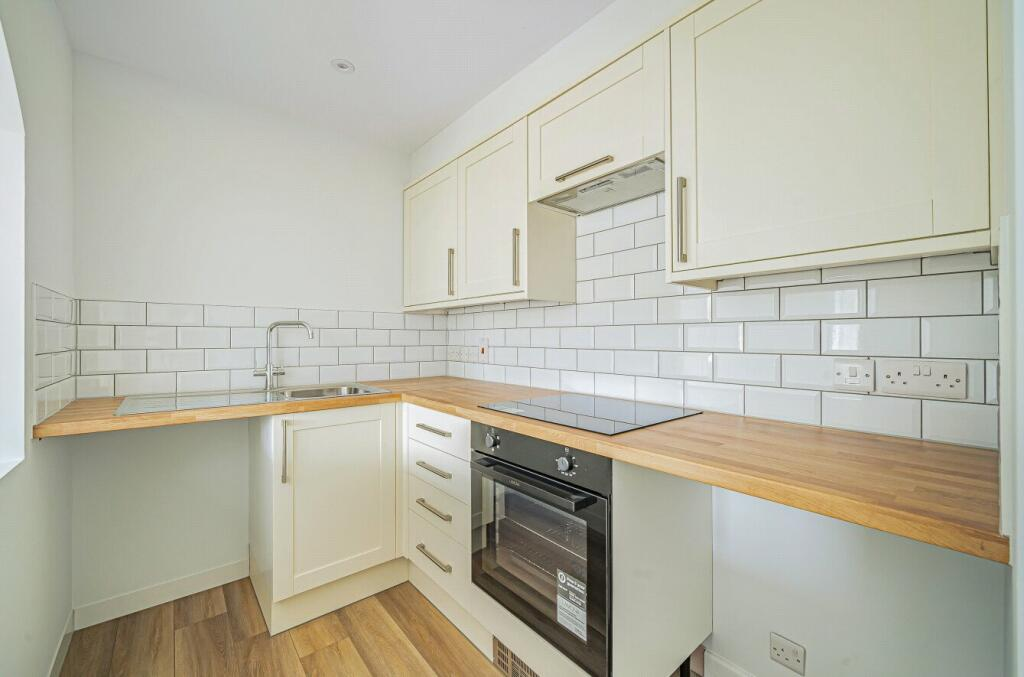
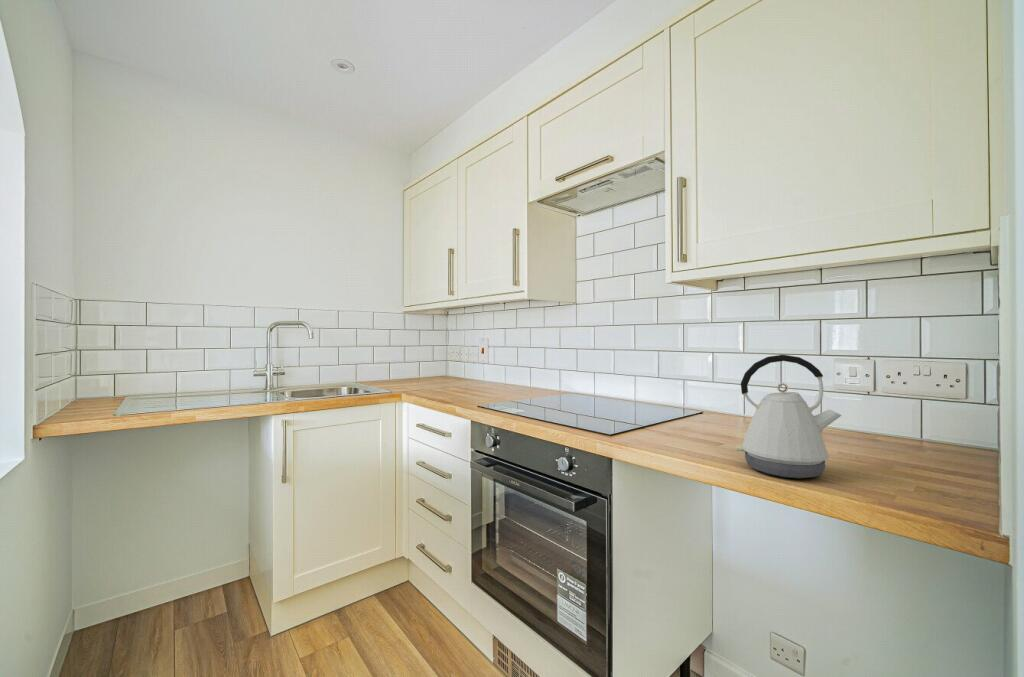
+ kettle [734,354,842,479]
